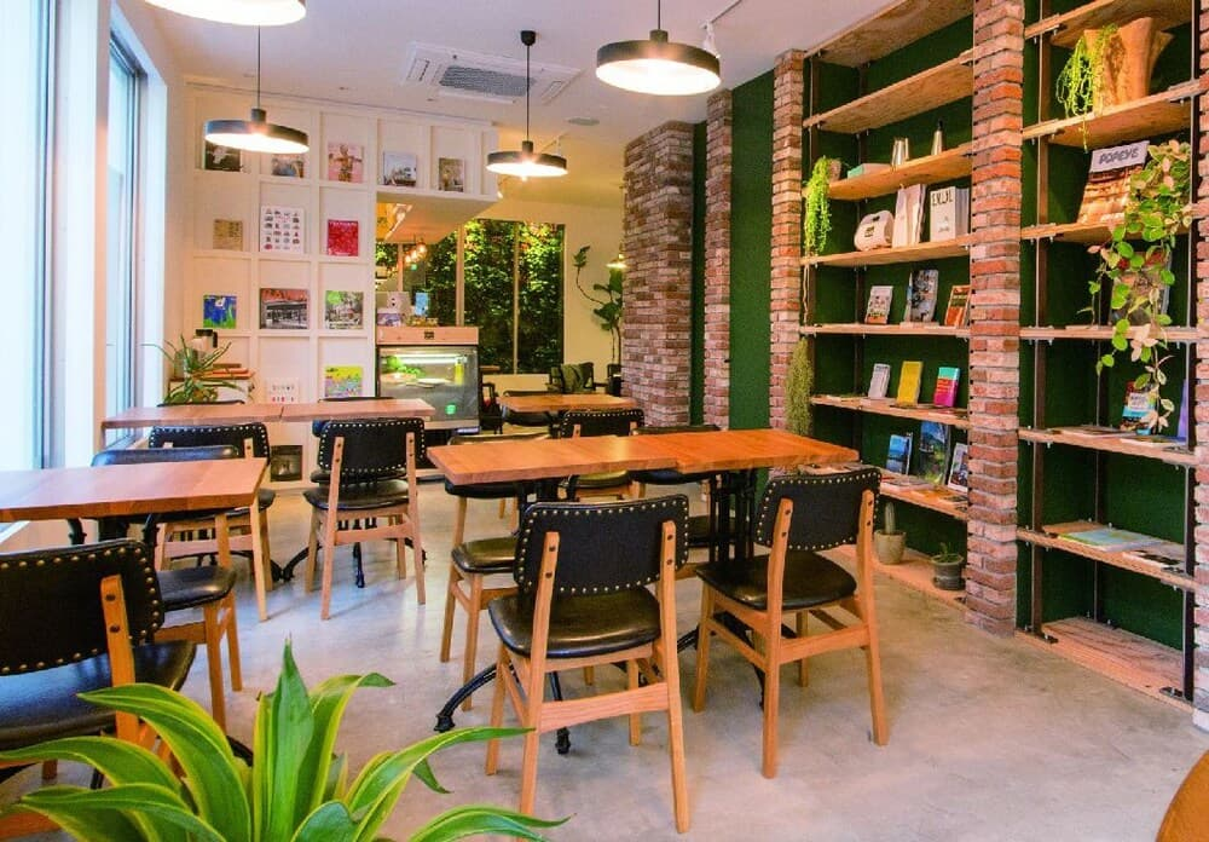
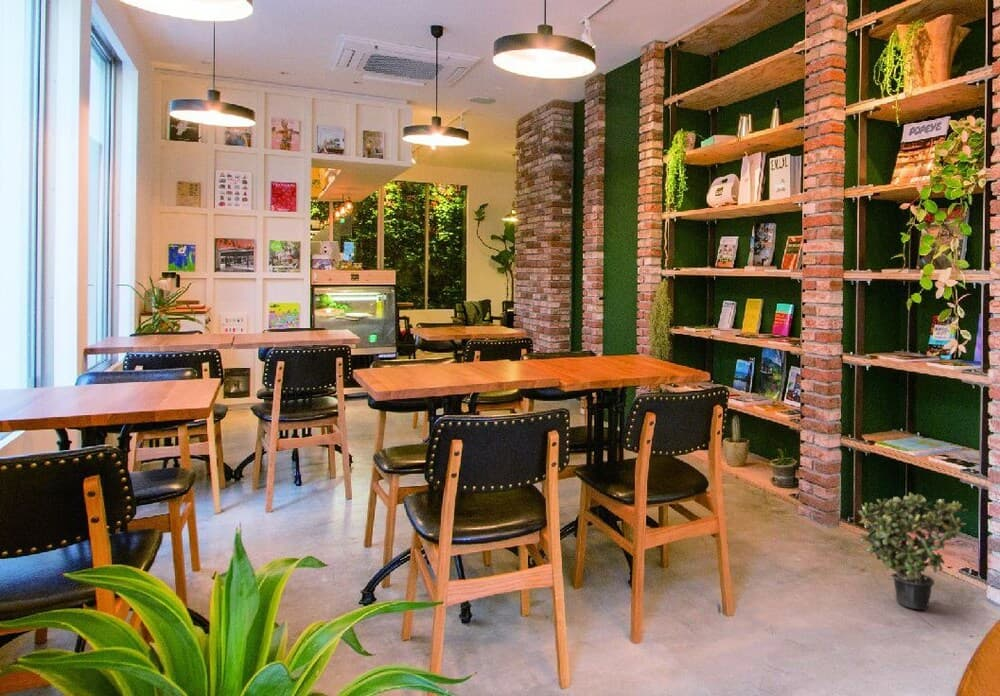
+ potted plant [857,491,969,610]
